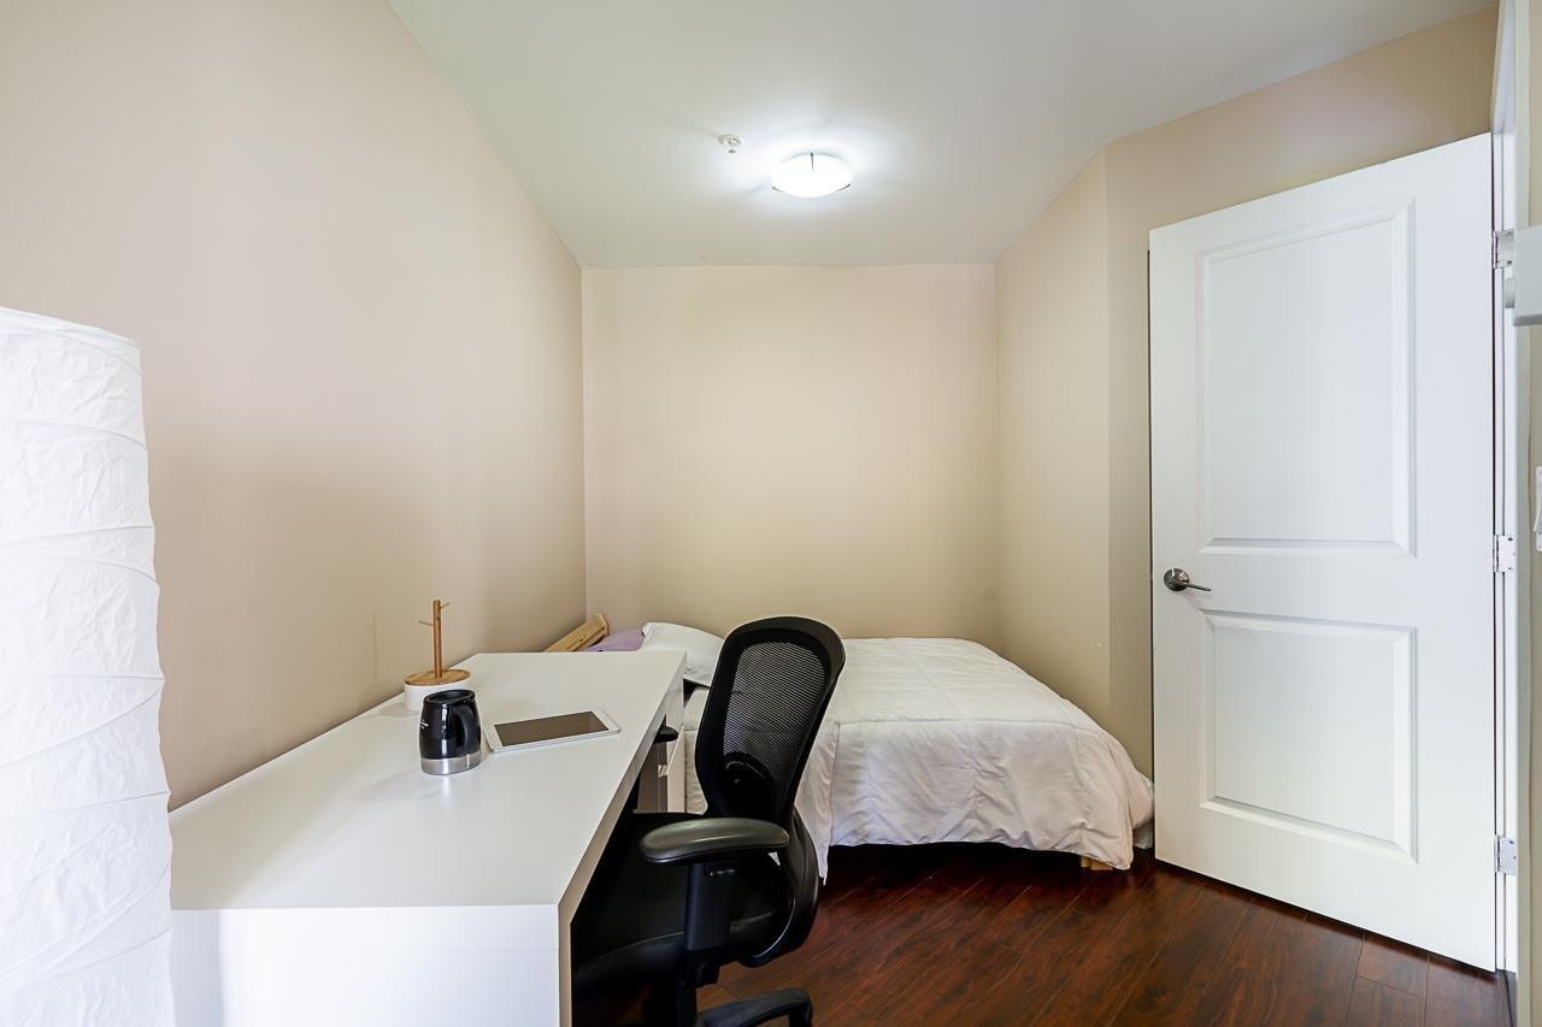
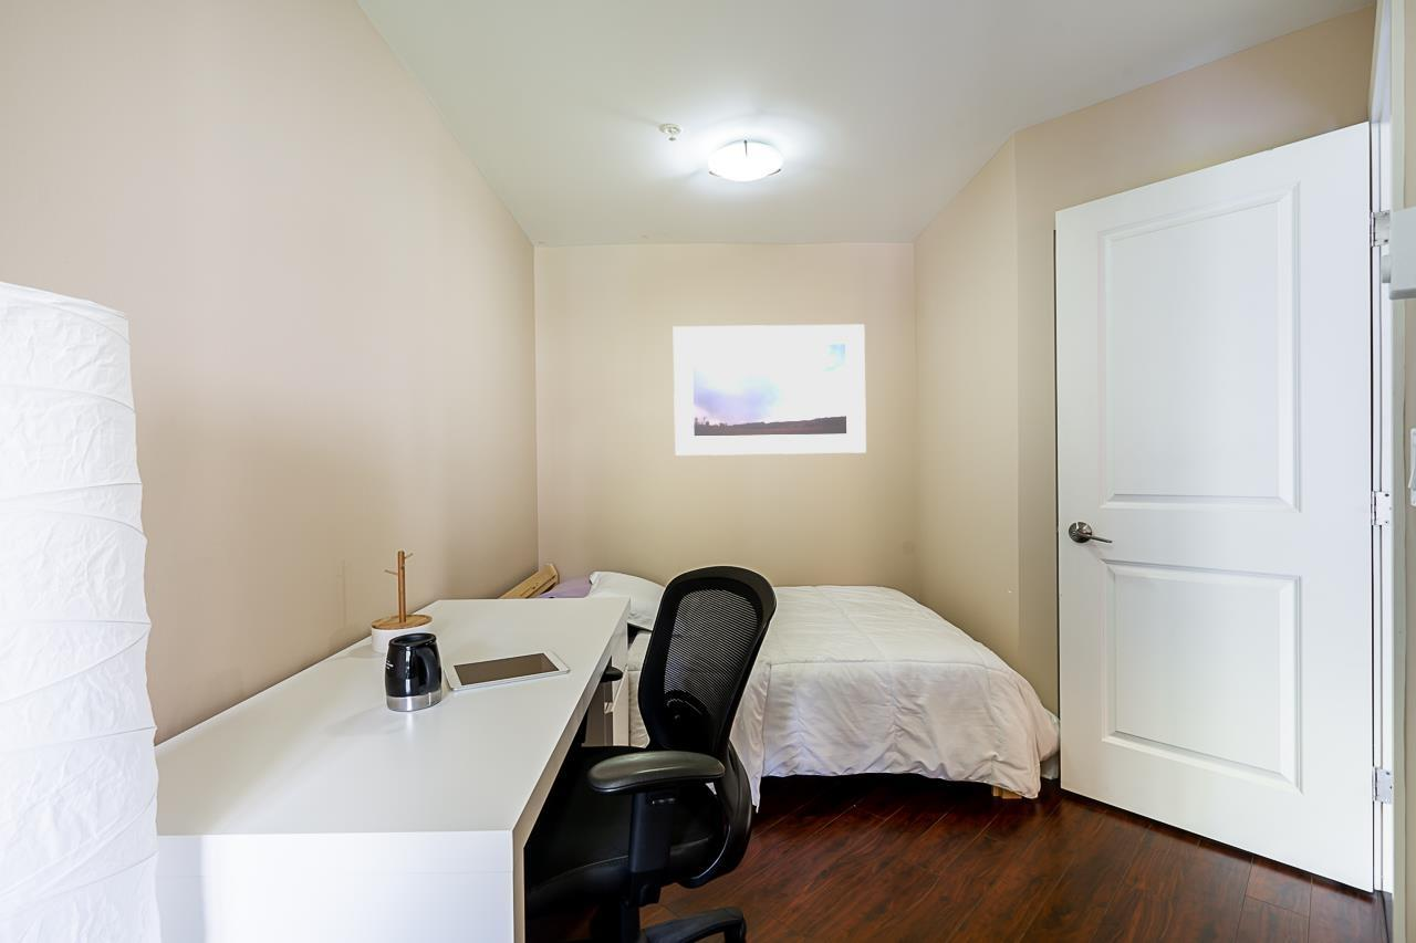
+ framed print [673,324,867,457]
